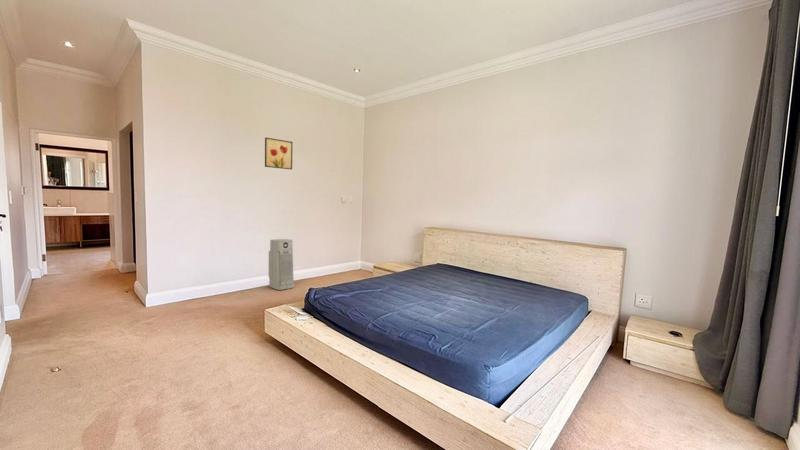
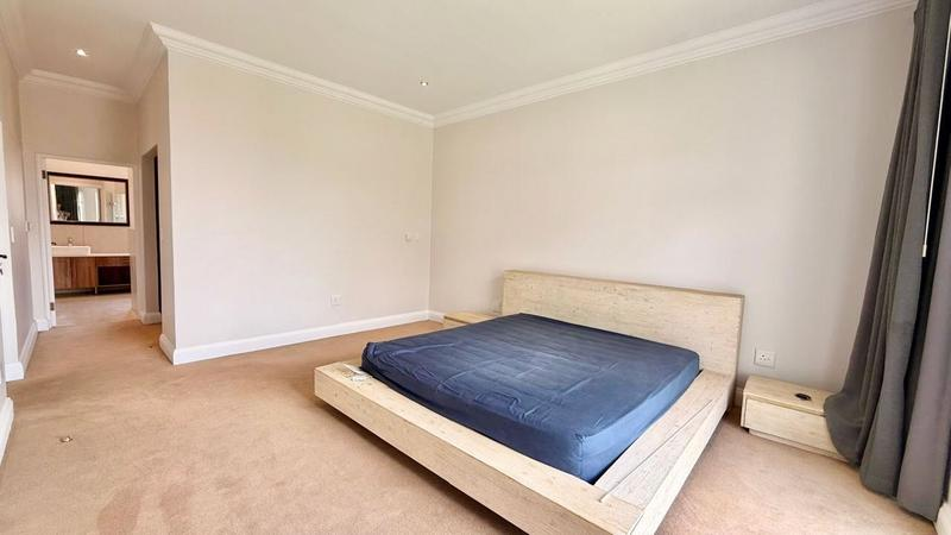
- air purifier [268,238,295,291]
- wall art [264,137,293,170]
